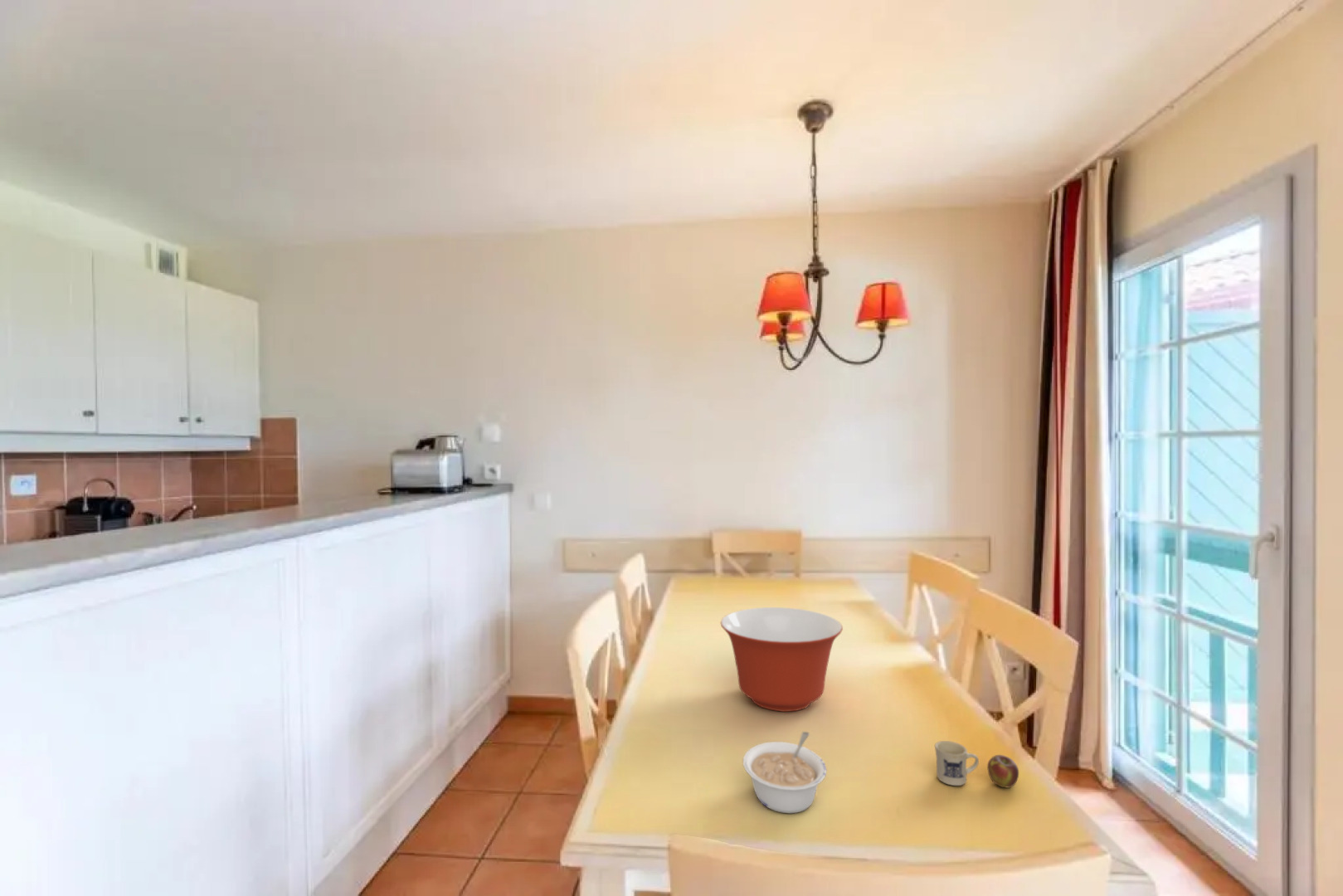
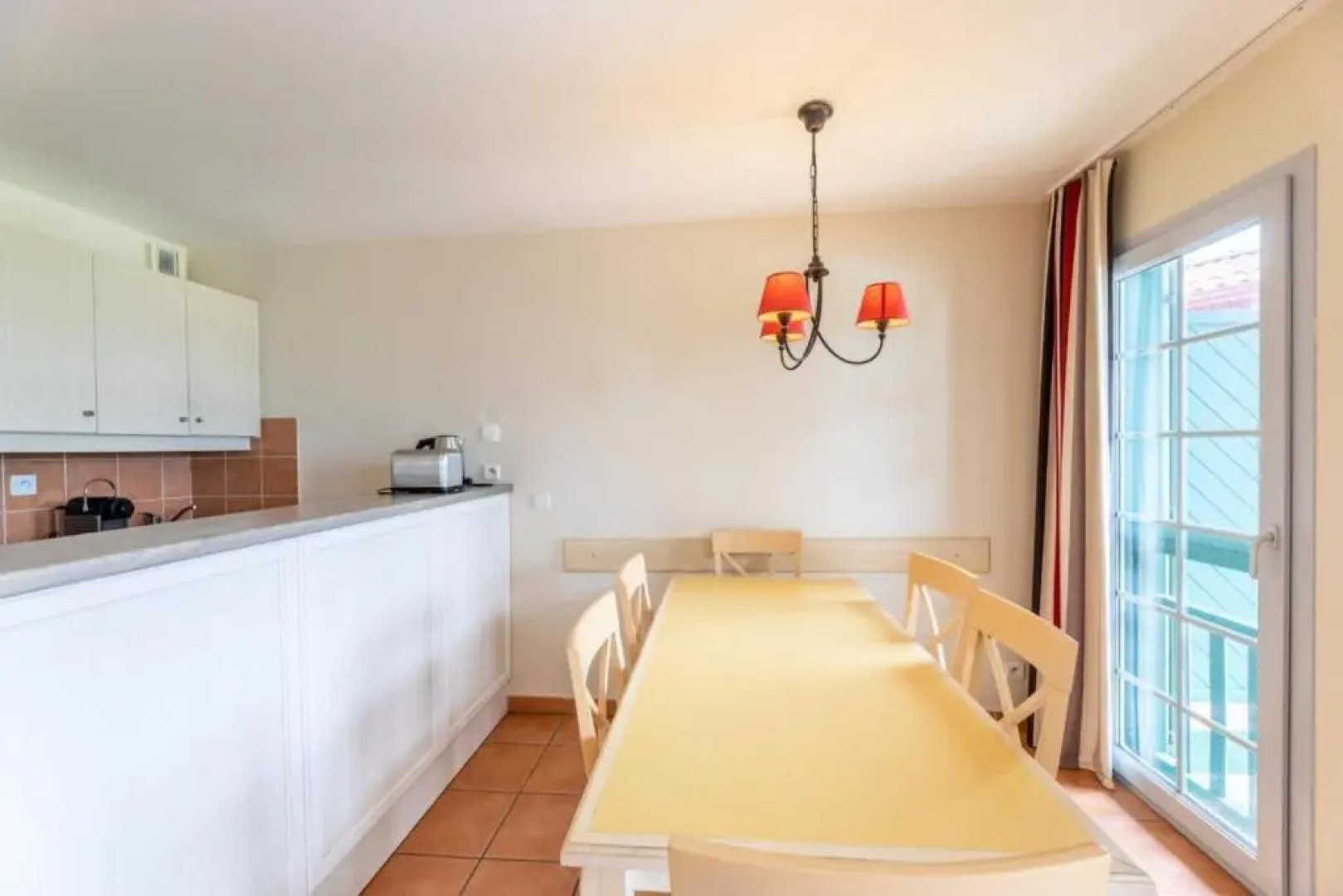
- mug [934,740,1019,788]
- legume [742,731,827,814]
- mixing bowl [720,606,844,713]
